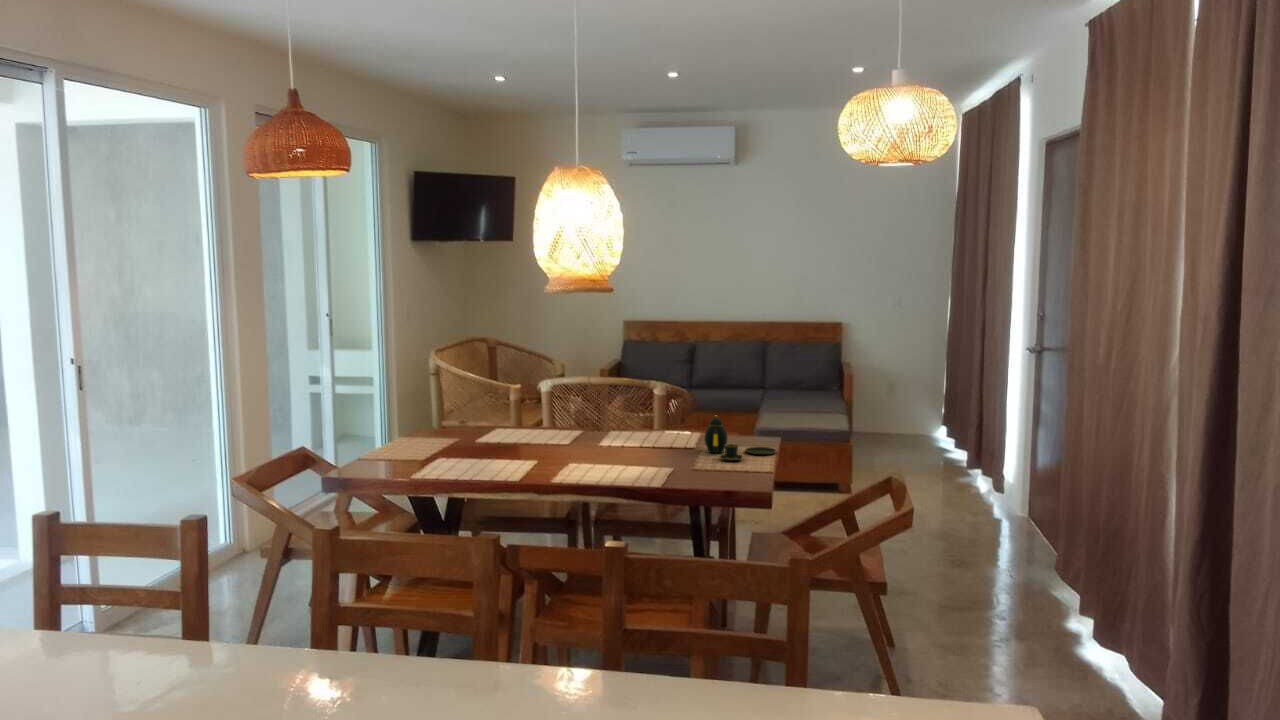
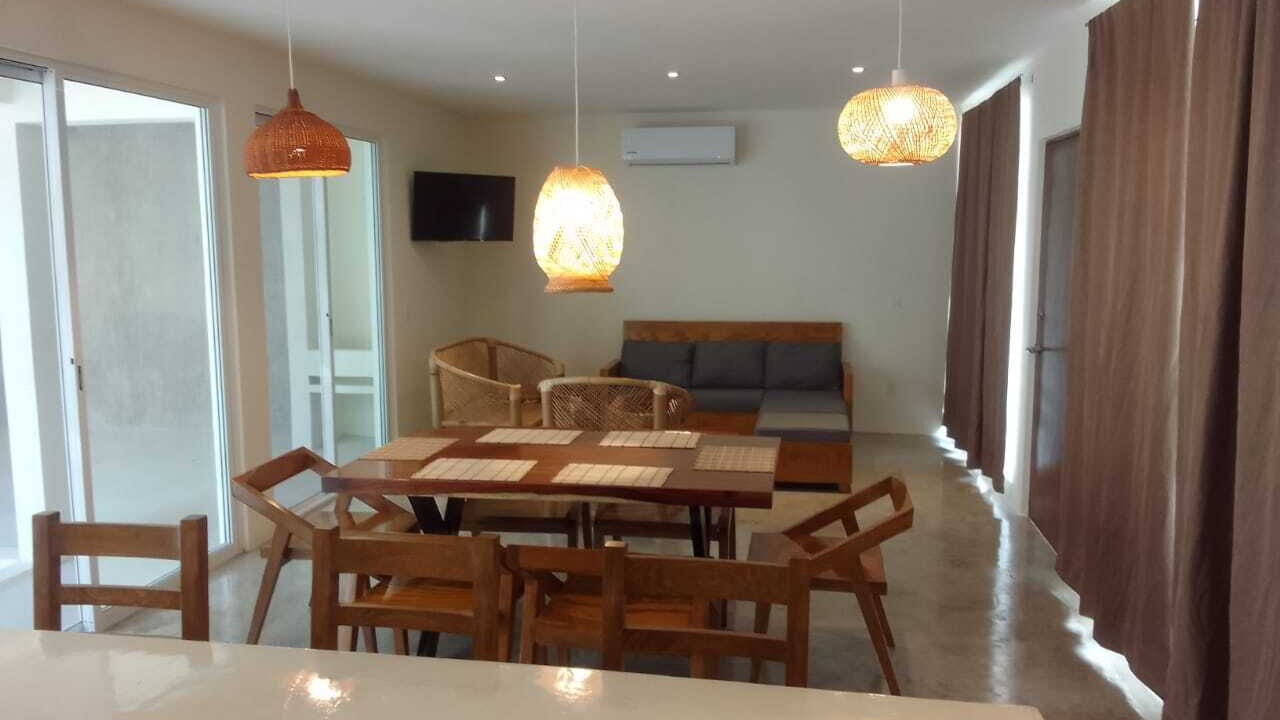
- teapot [703,415,778,462]
